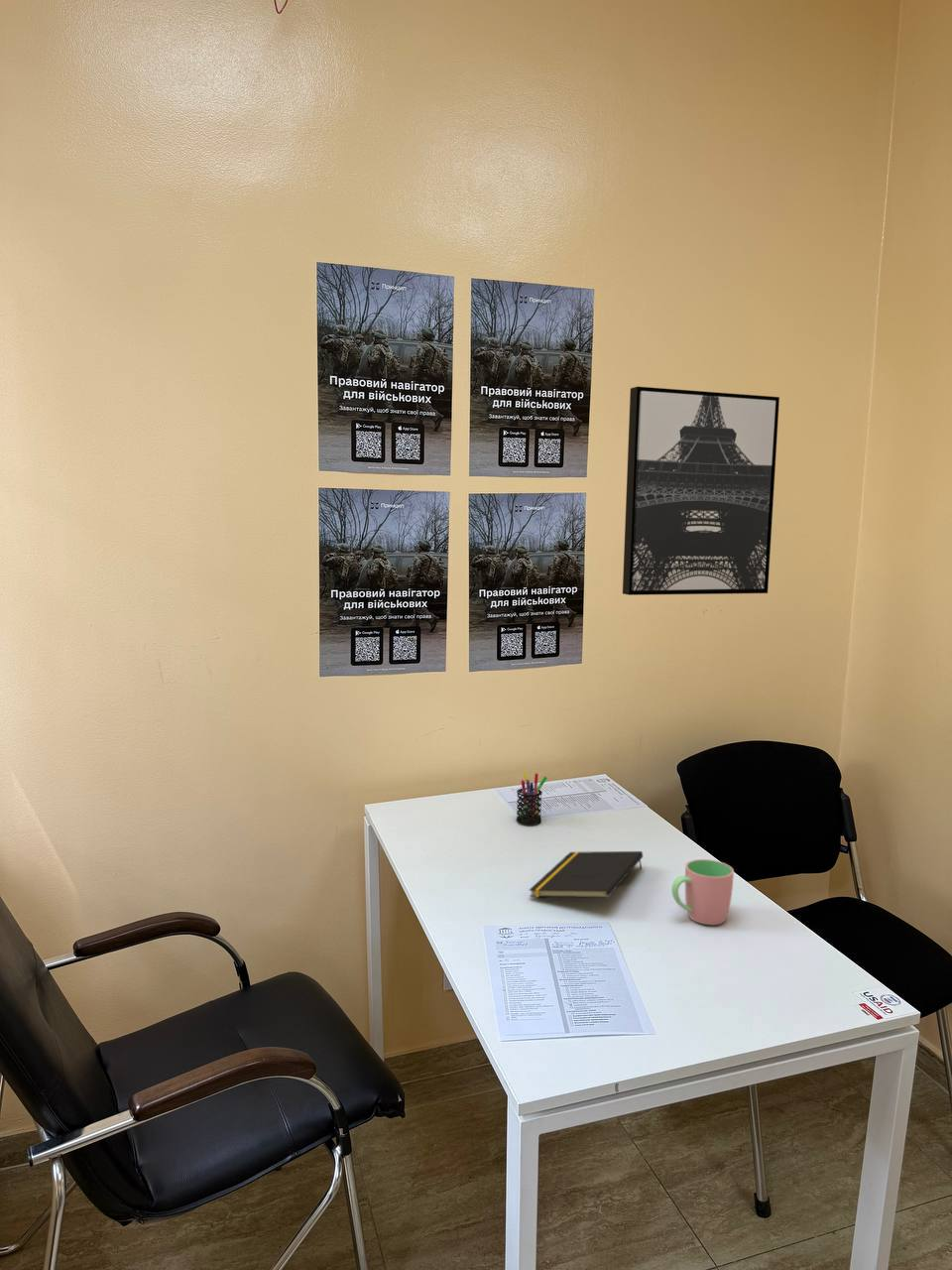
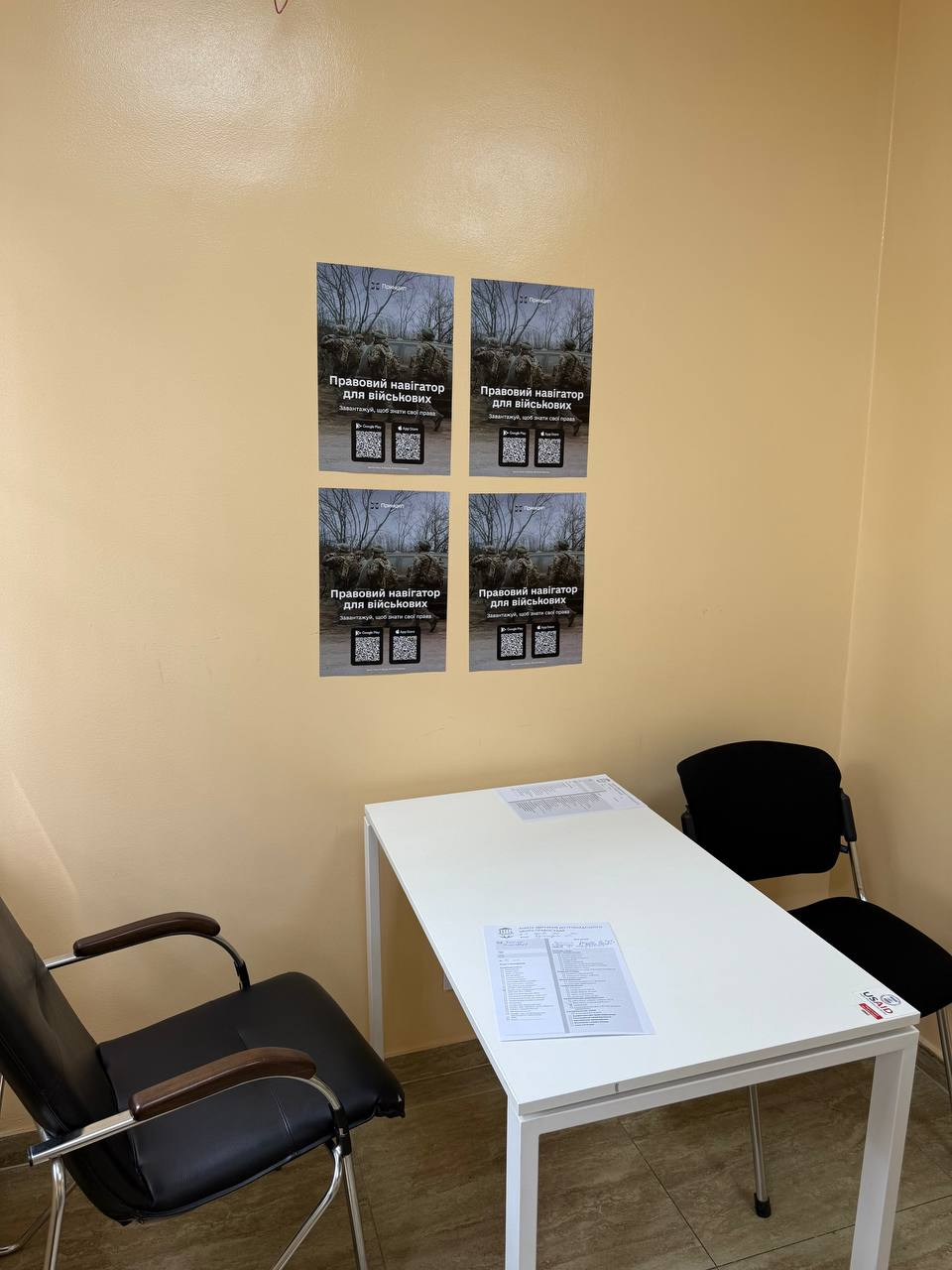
- pen holder [516,770,548,826]
- wall art [622,386,780,596]
- cup [670,858,735,926]
- notepad [529,850,644,899]
